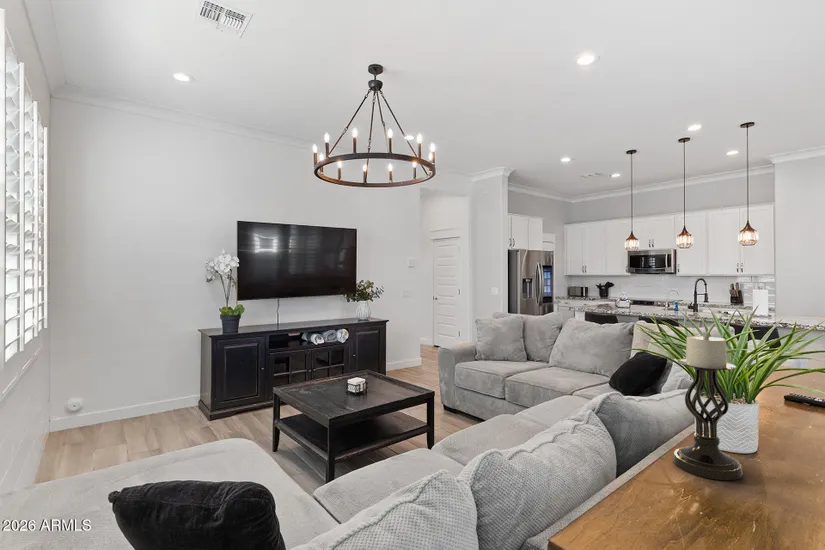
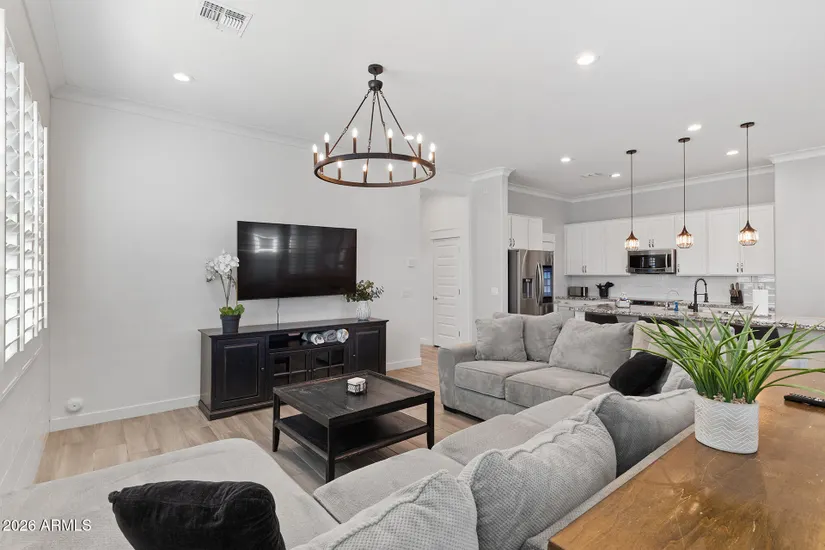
- candle holder [672,331,744,481]
